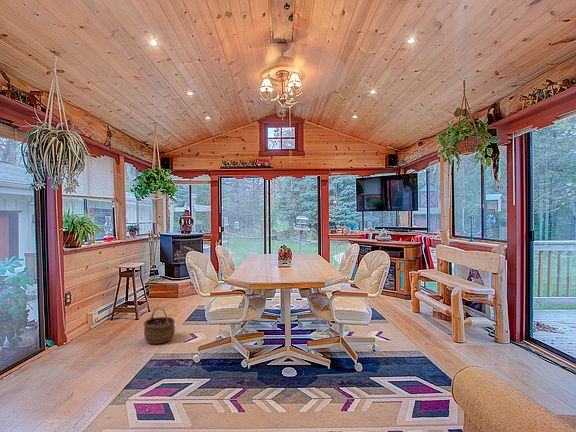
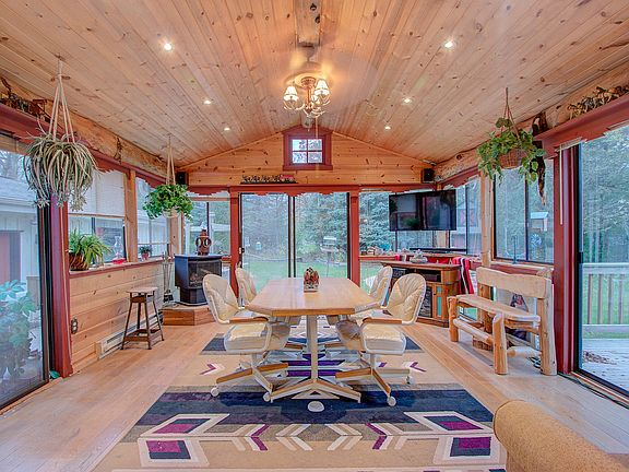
- wicker basket [143,306,176,345]
